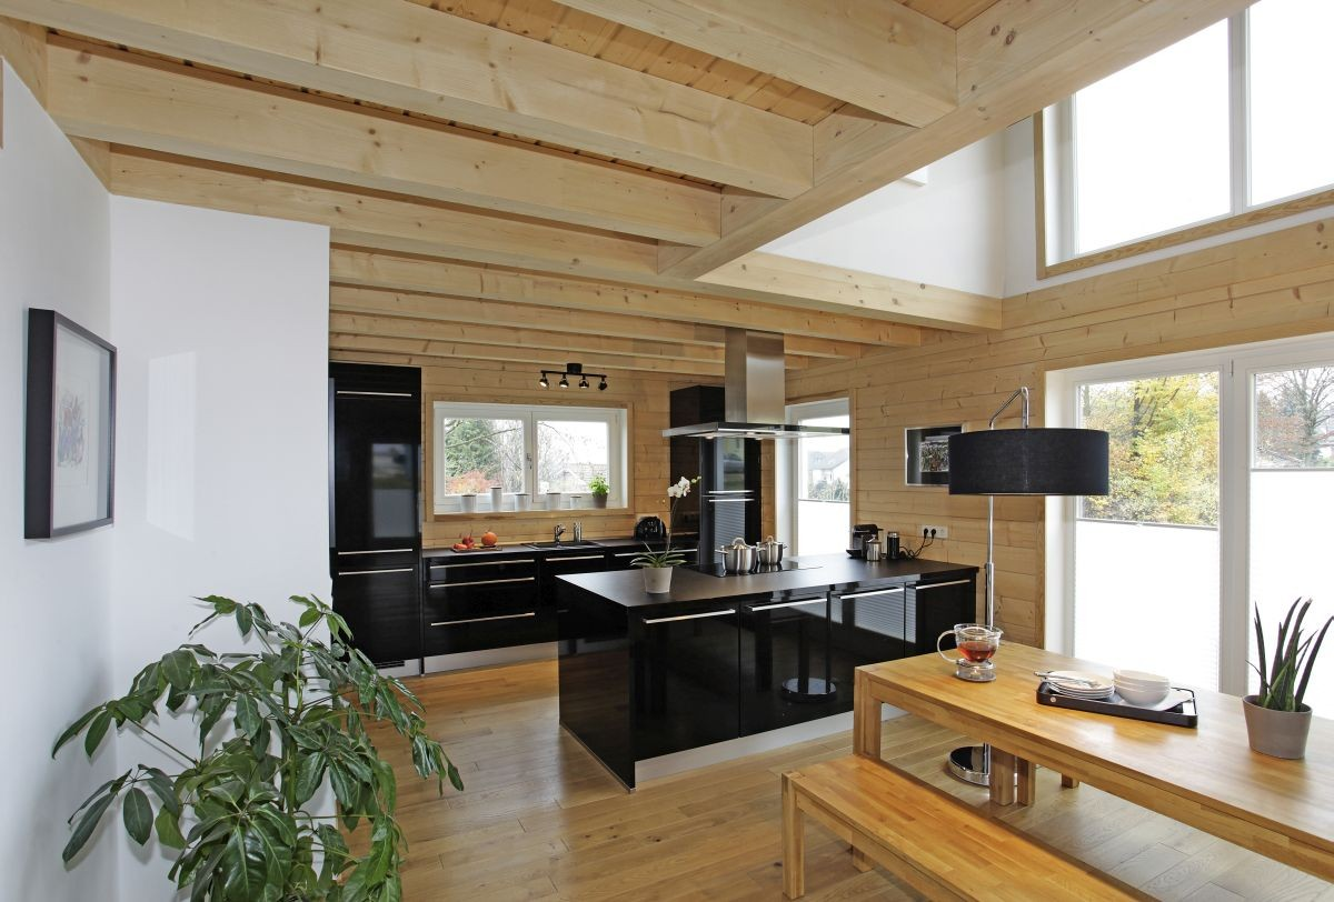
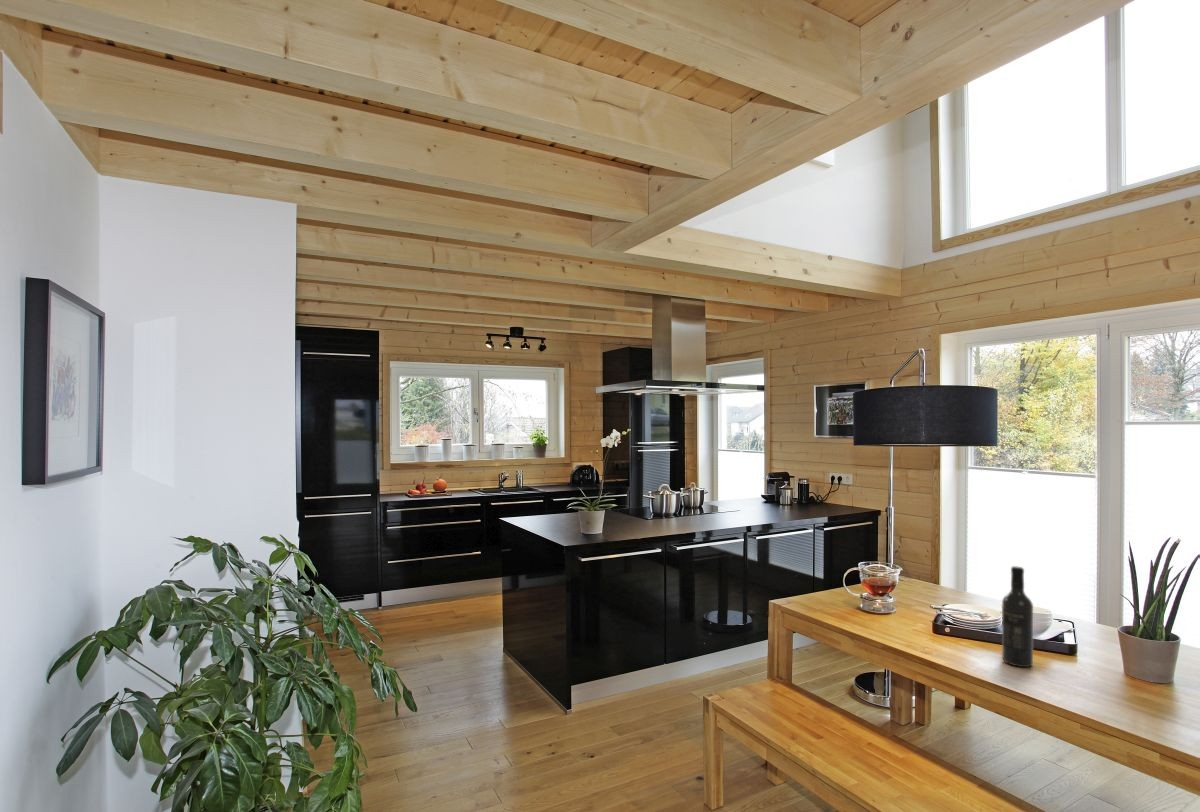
+ wine bottle [1001,565,1034,668]
